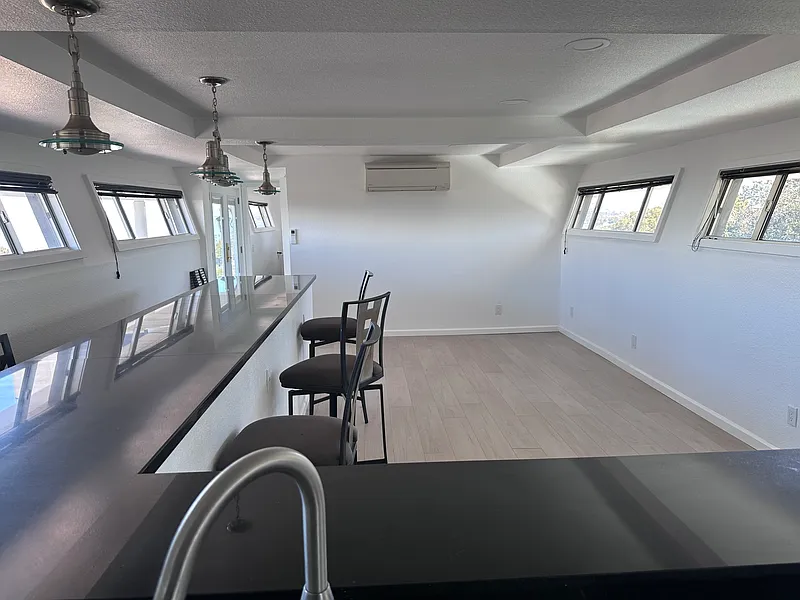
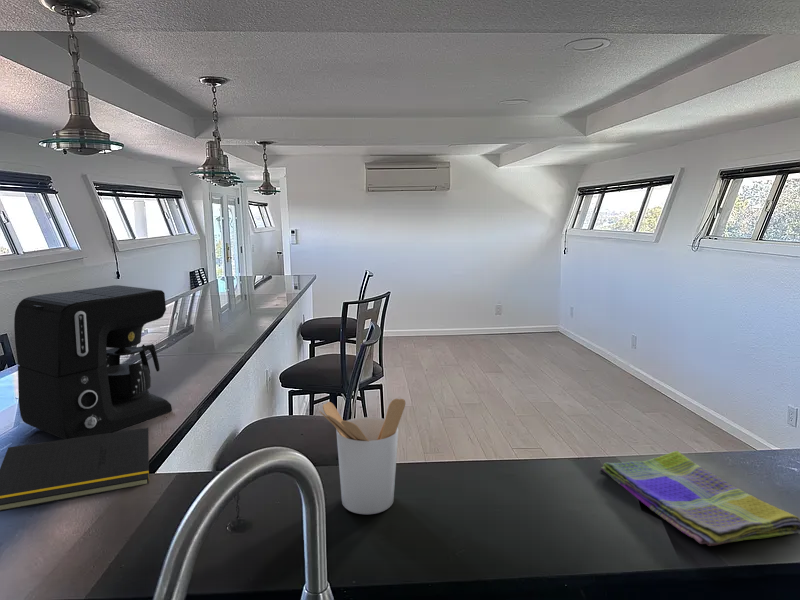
+ dish towel [600,450,800,547]
+ utensil holder [318,398,406,515]
+ coffee maker [13,284,173,440]
+ notepad [0,427,150,513]
